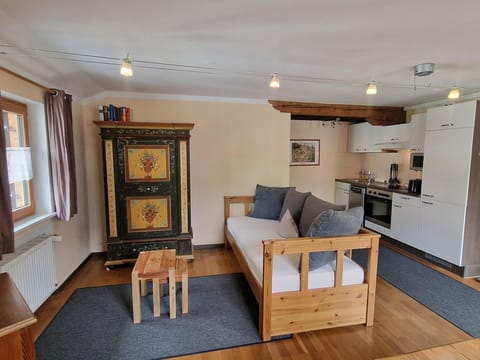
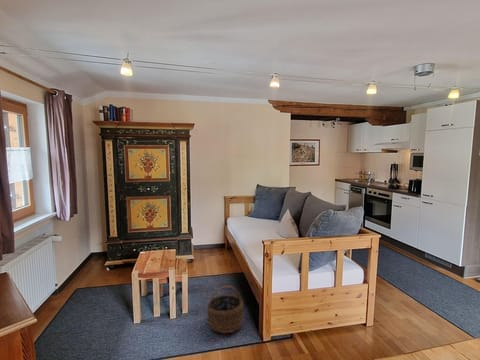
+ wicker basket [206,285,244,335]
